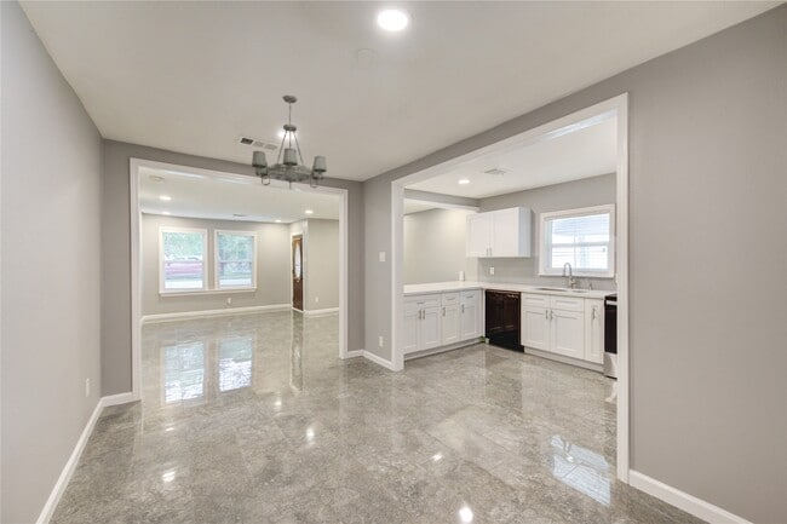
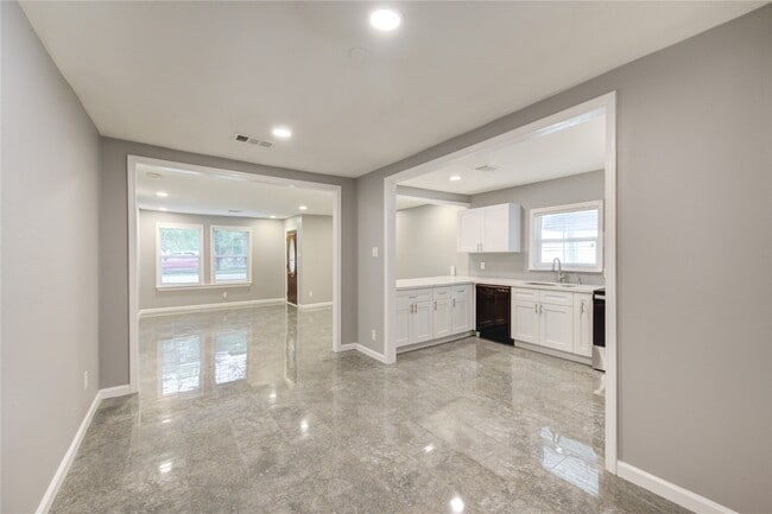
- chandelier [251,94,328,190]
